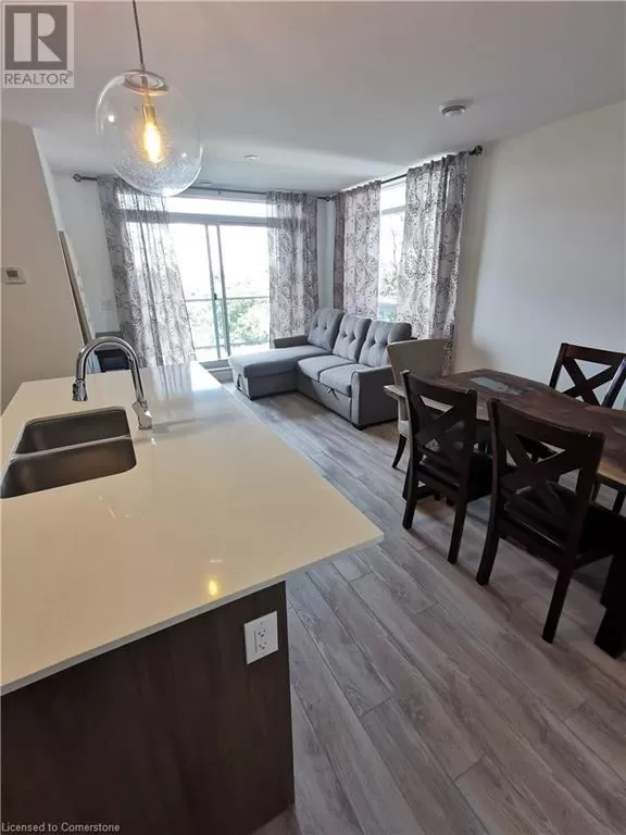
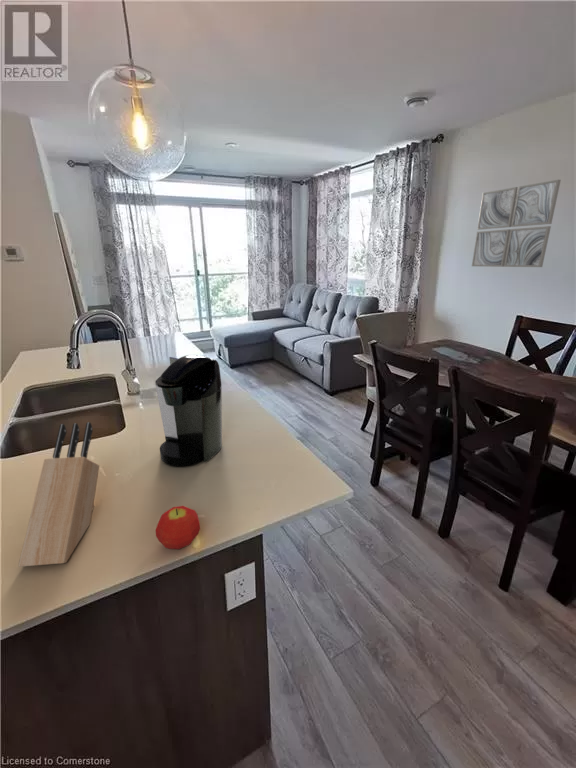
+ fruit [155,505,201,550]
+ wall art [471,179,562,268]
+ coffee maker [154,354,223,468]
+ knife block [17,421,100,568]
